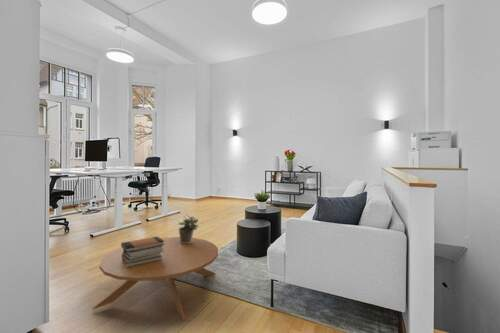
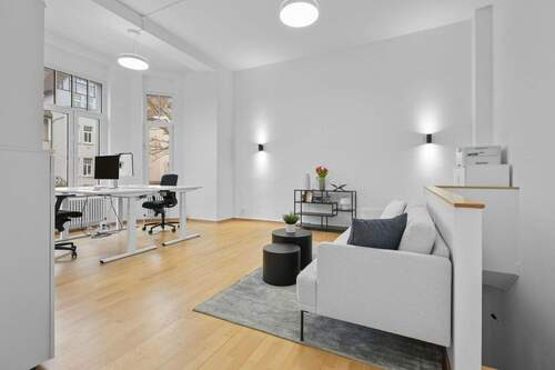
- book stack [120,236,165,267]
- coffee table [91,236,219,321]
- potted plant [177,213,200,243]
